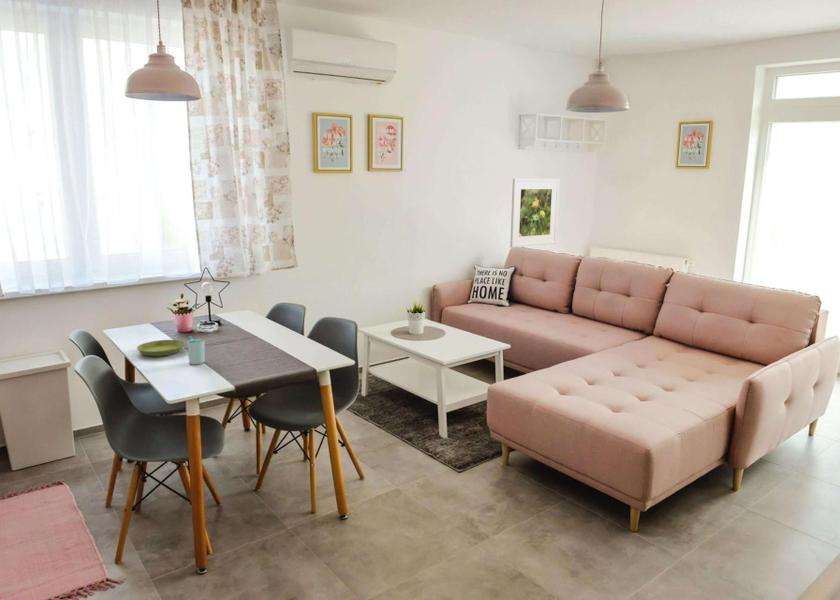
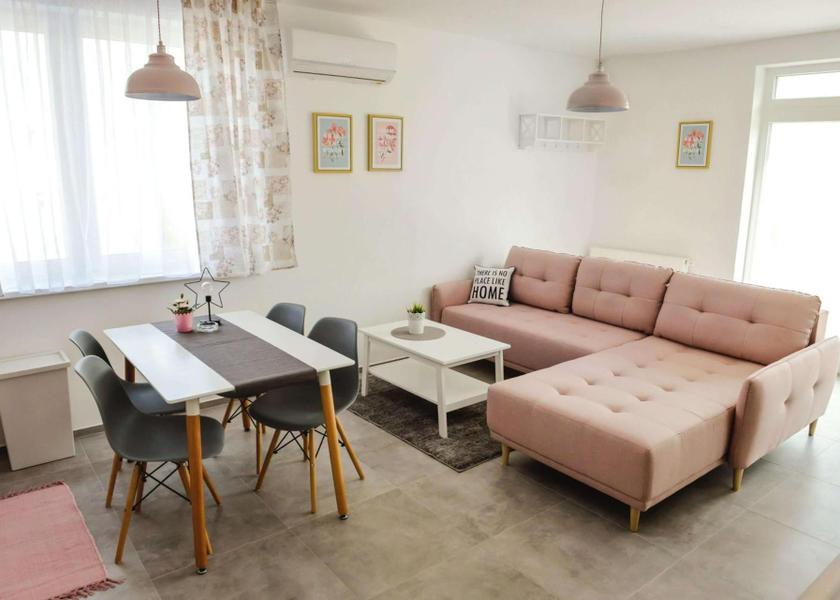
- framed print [509,178,560,248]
- saucer [136,339,186,357]
- cup [186,335,206,366]
